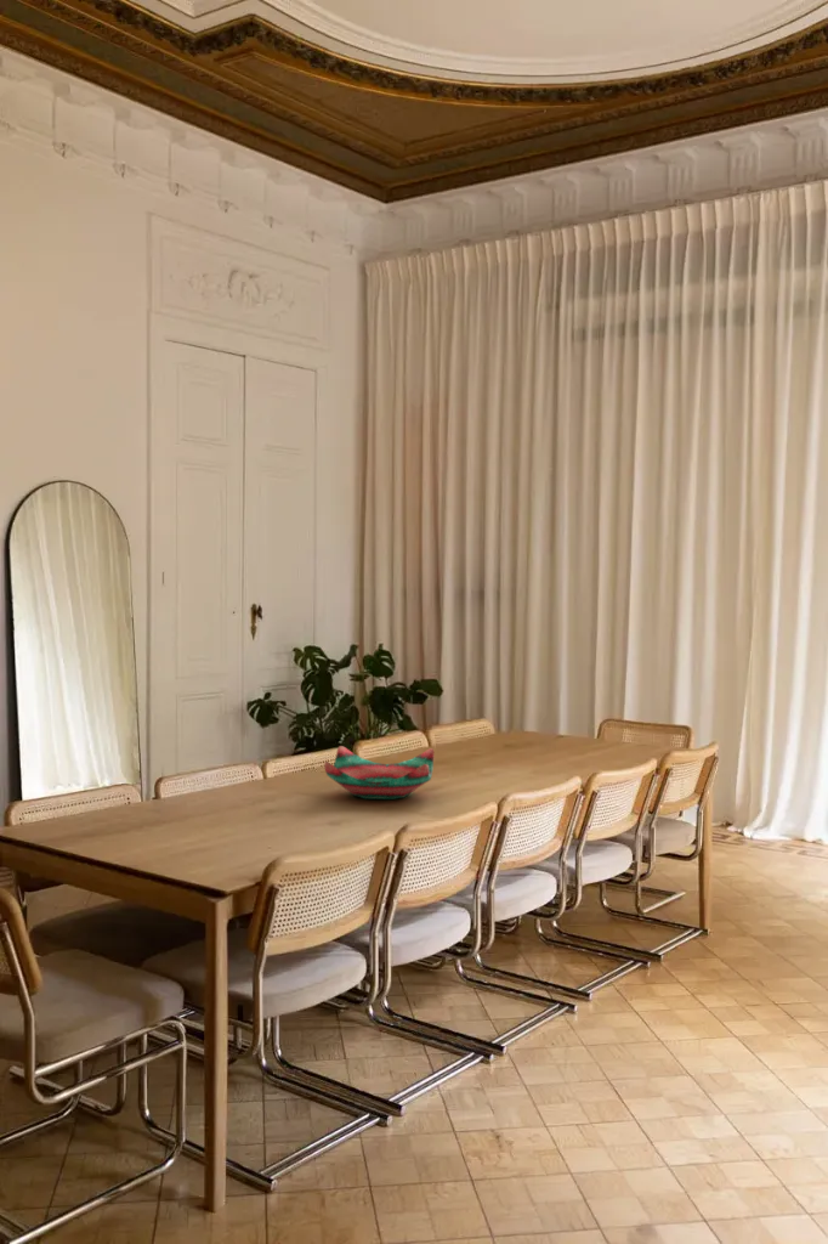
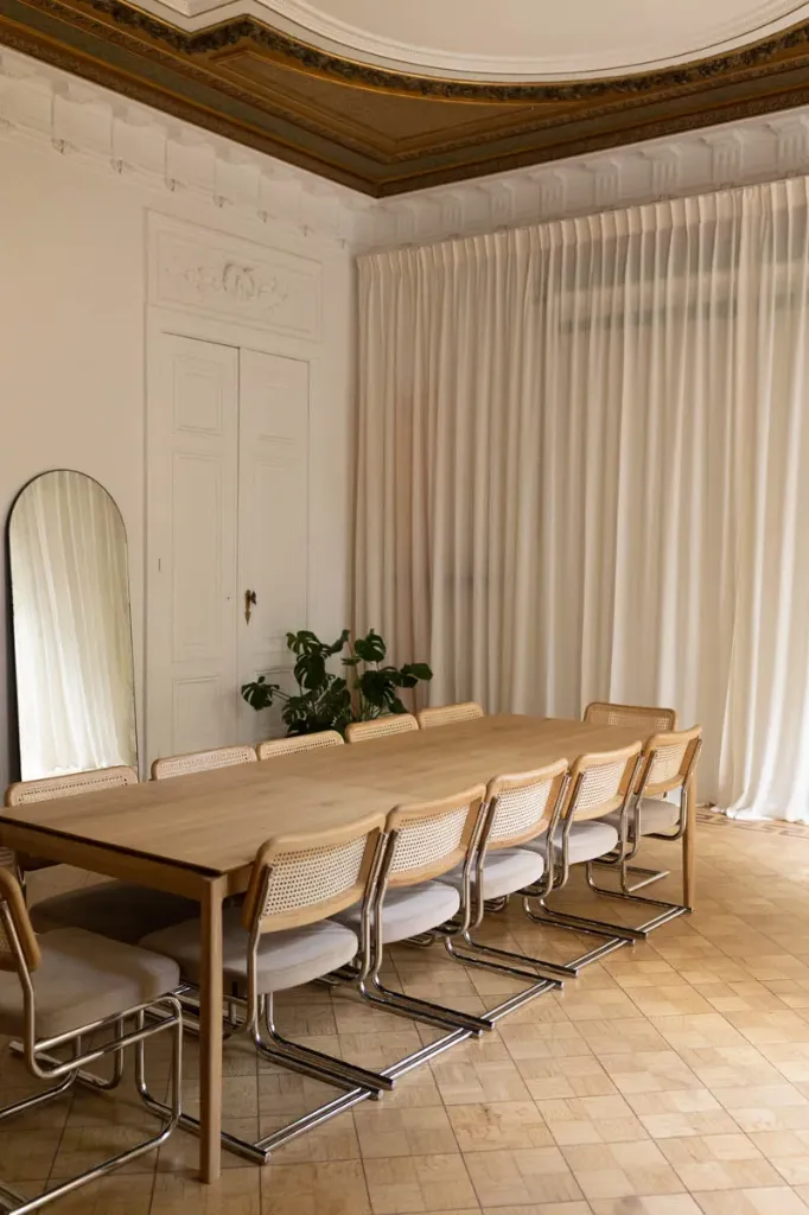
- decorative bowl [323,745,435,801]
